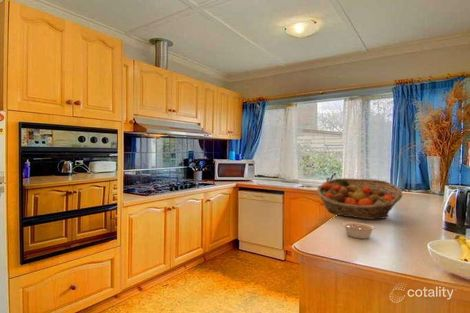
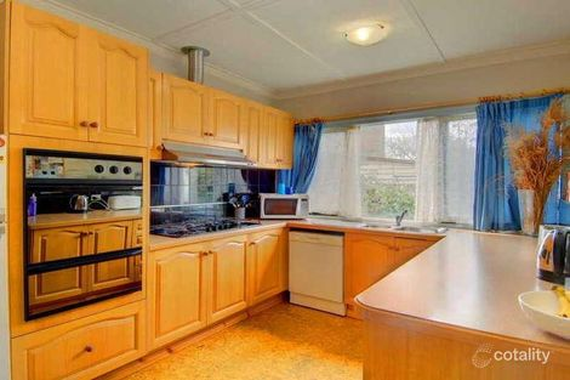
- fruit basket [316,177,403,220]
- legume [342,221,376,240]
